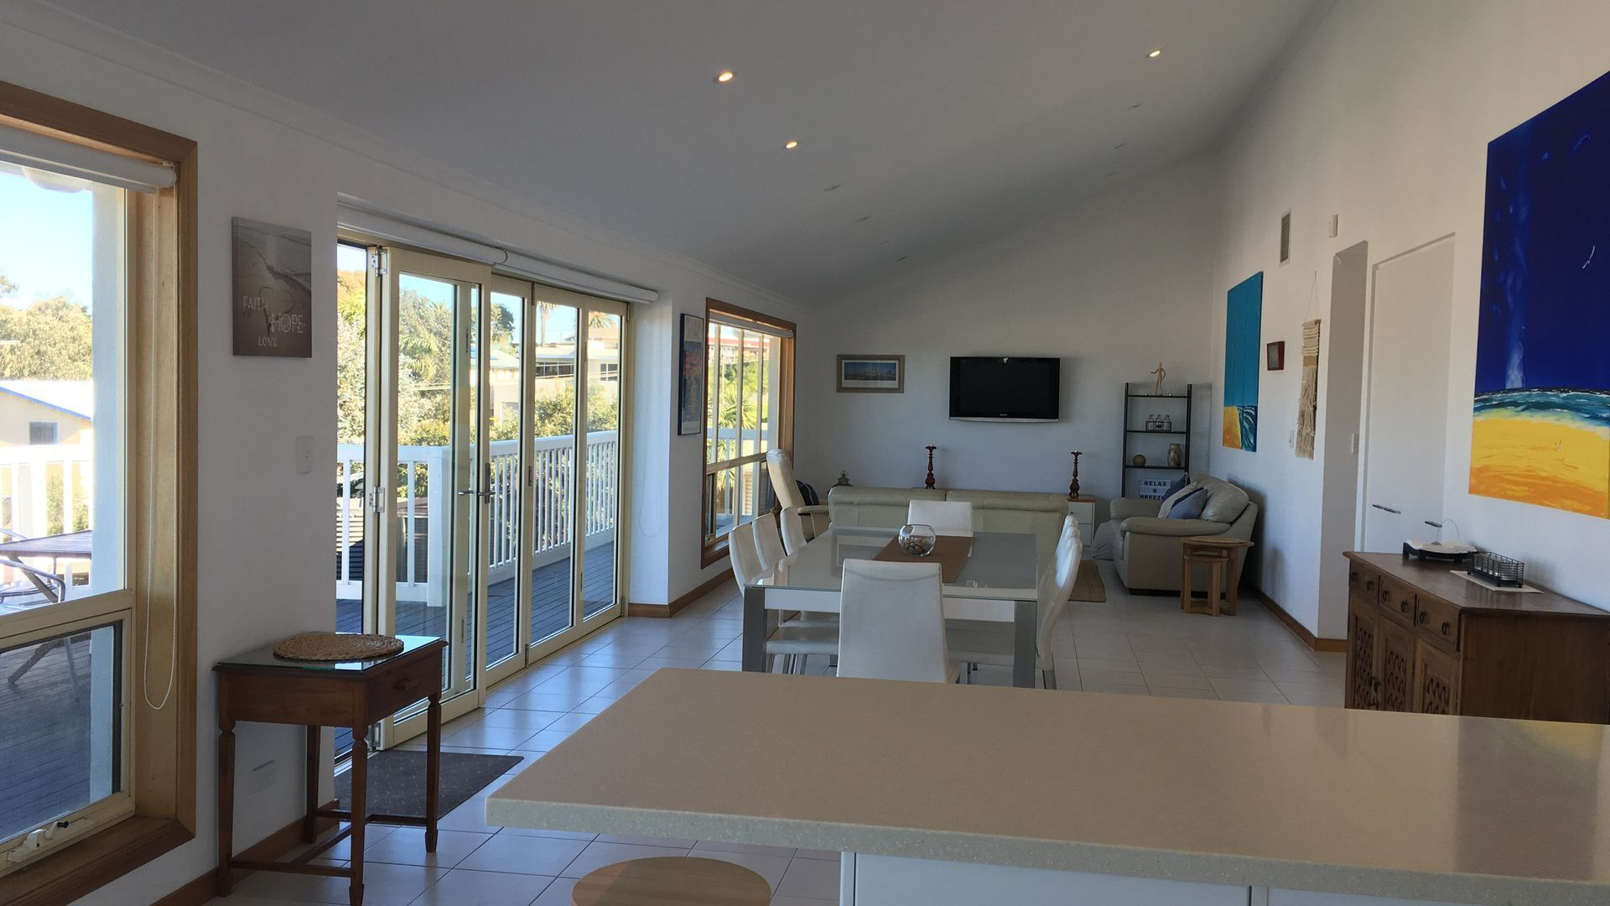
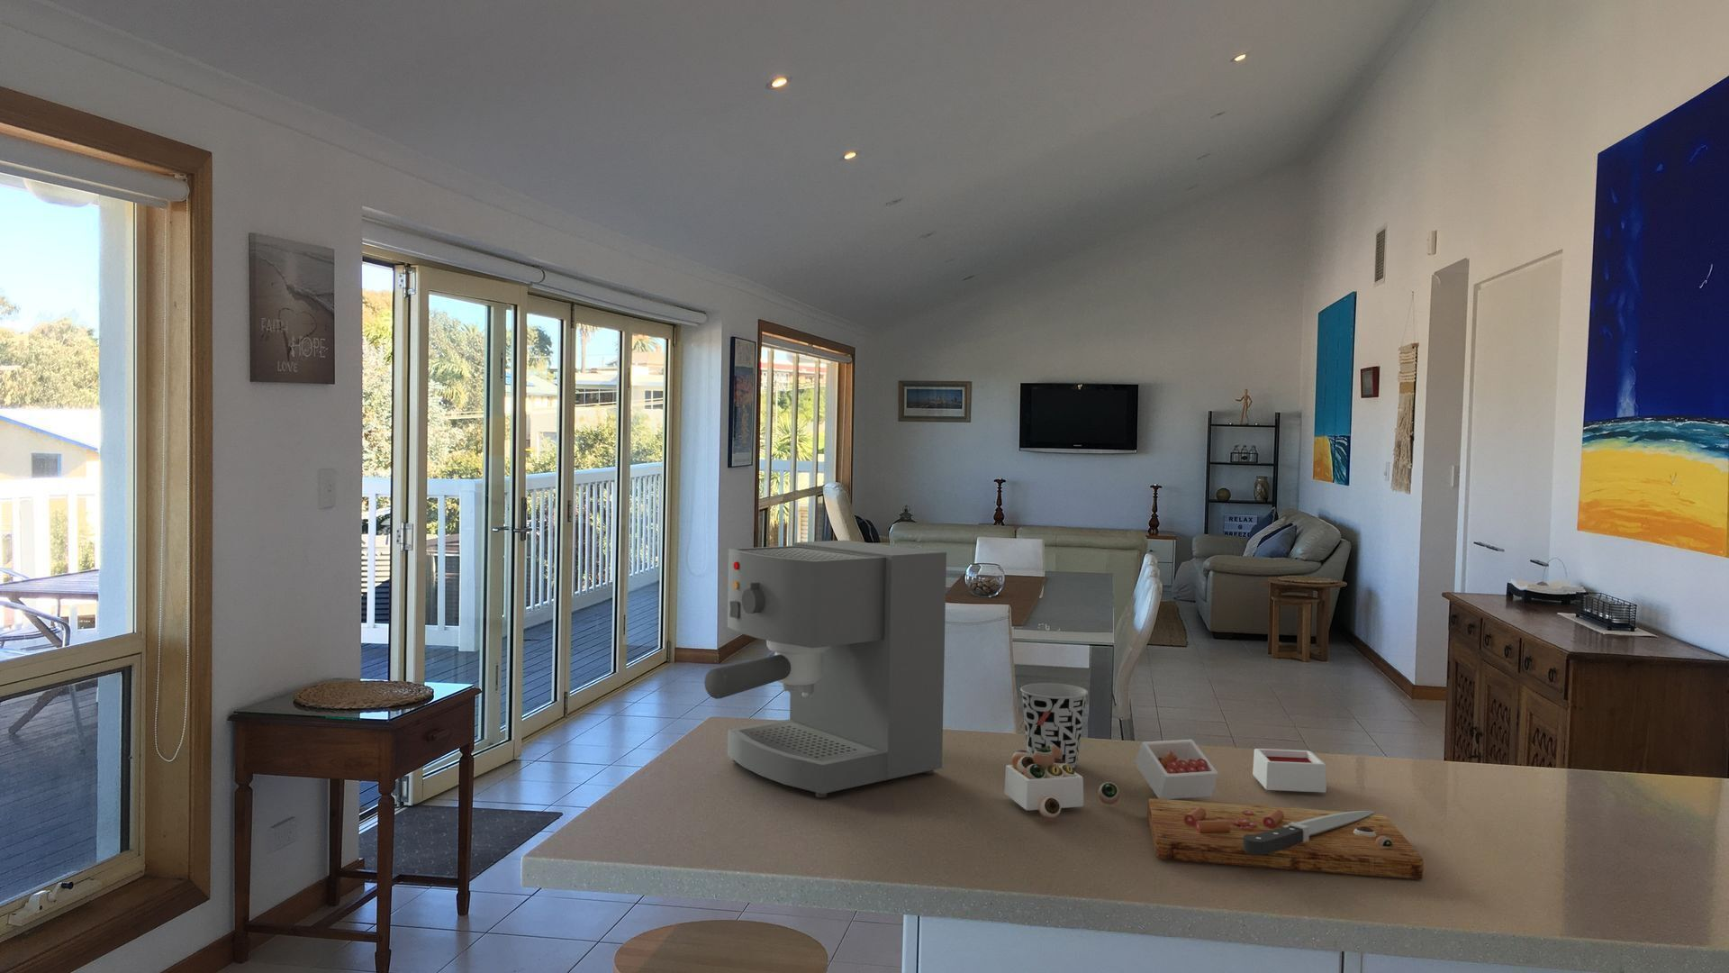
+ cutting board [1003,739,1425,880]
+ coffee maker [703,539,948,798]
+ cup [1019,682,1089,770]
